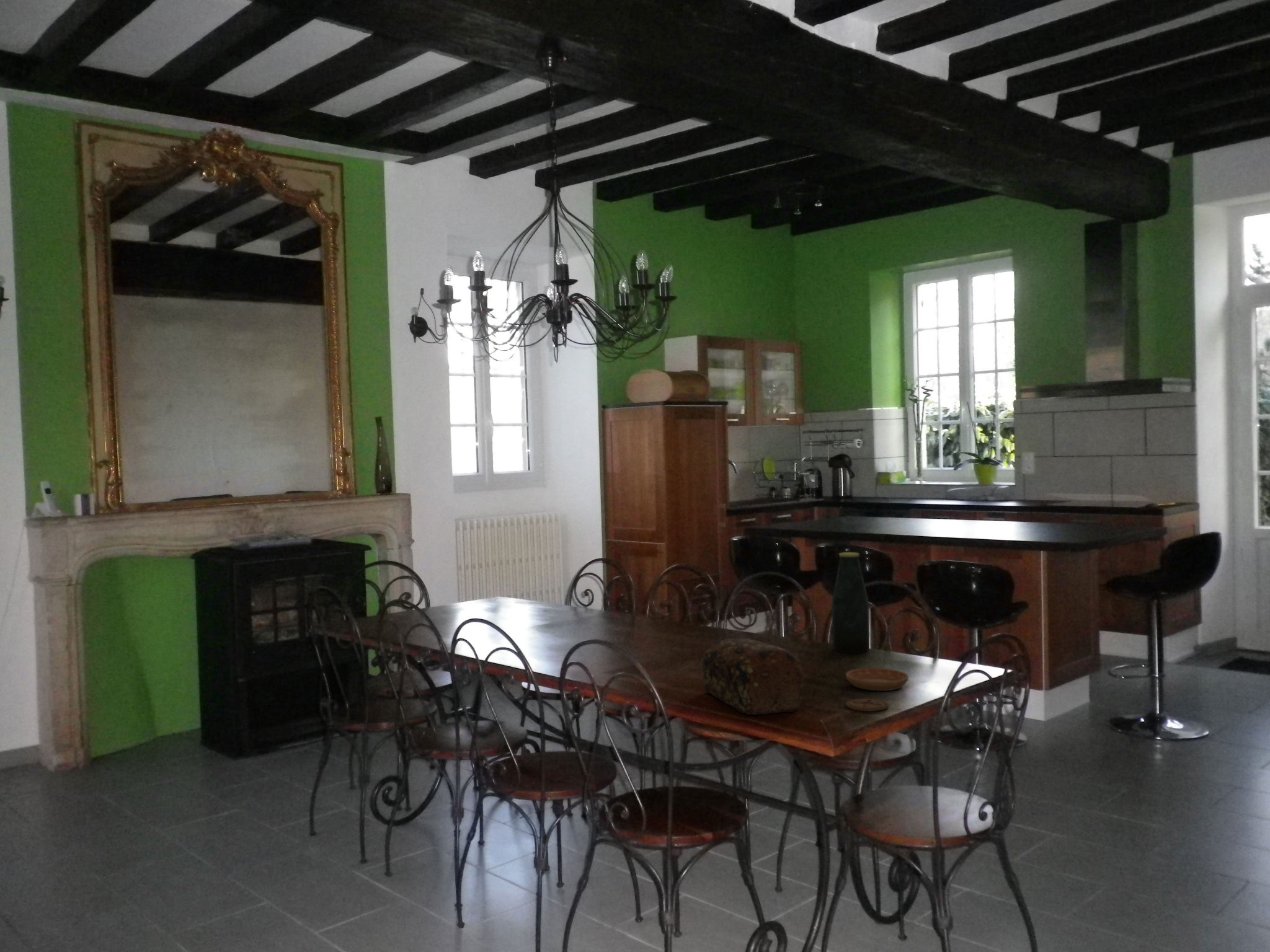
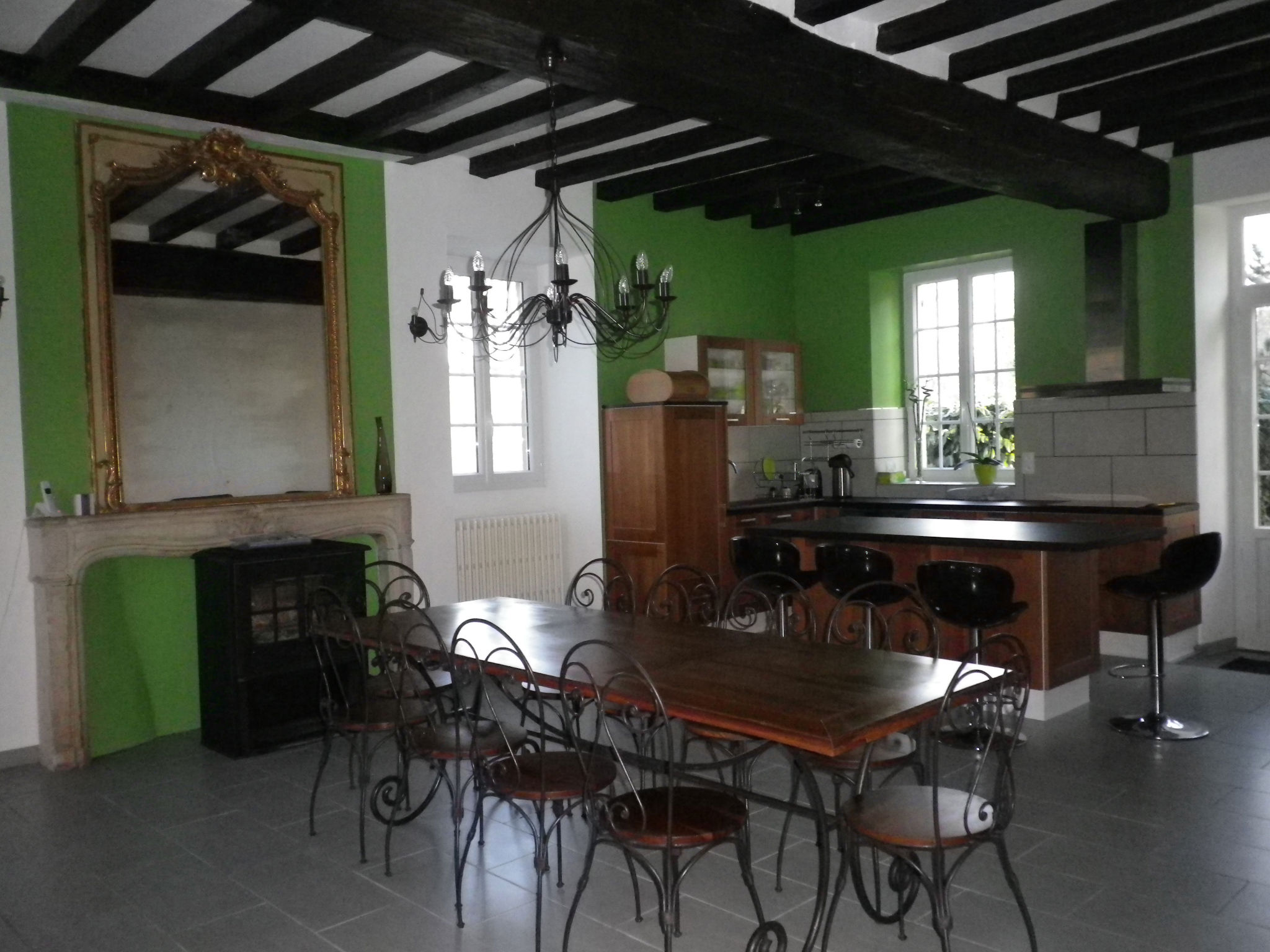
- bottle [831,552,870,654]
- saucer [845,668,909,692]
- coaster [845,698,889,712]
- bread loaf [701,638,804,715]
